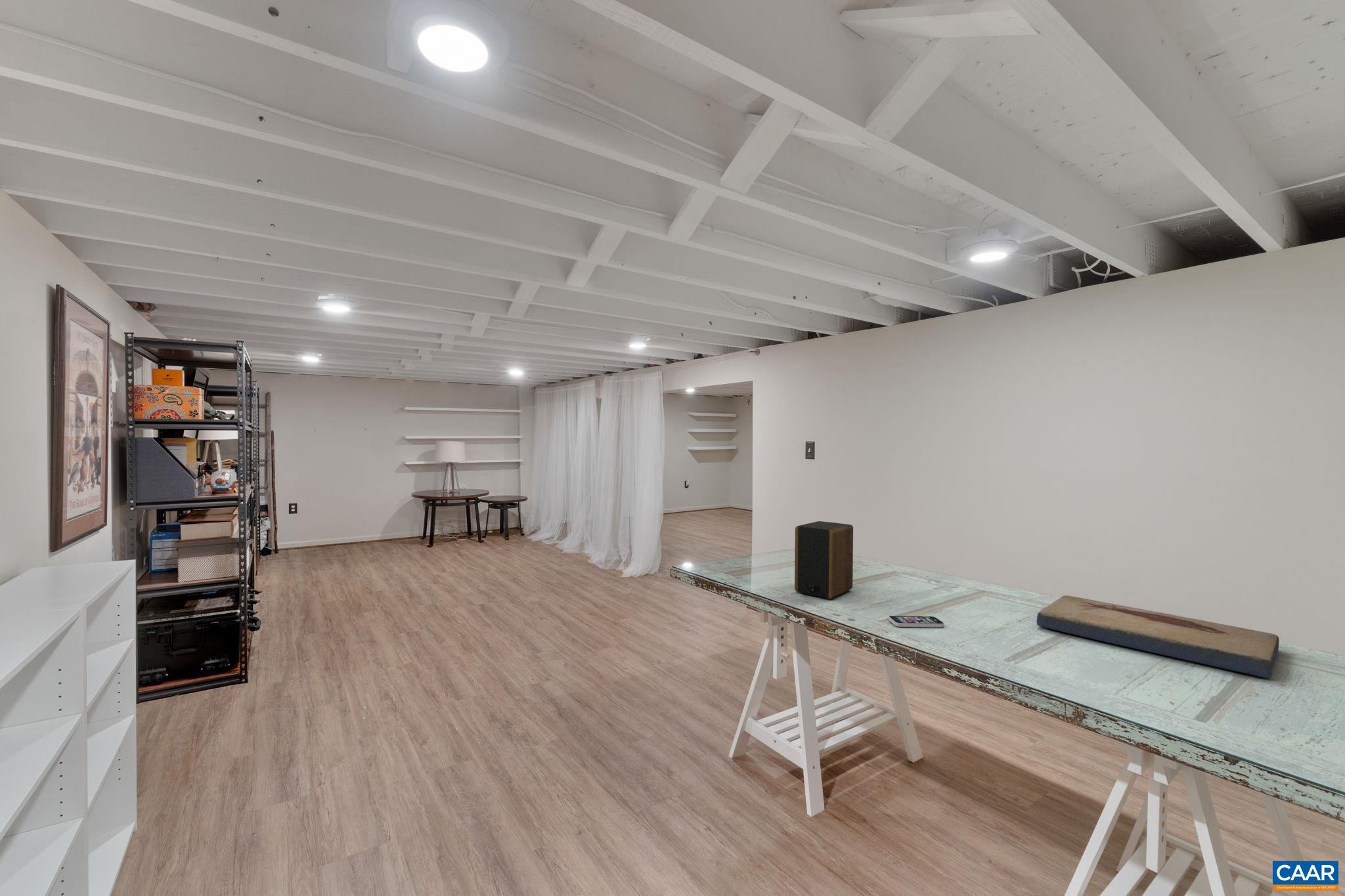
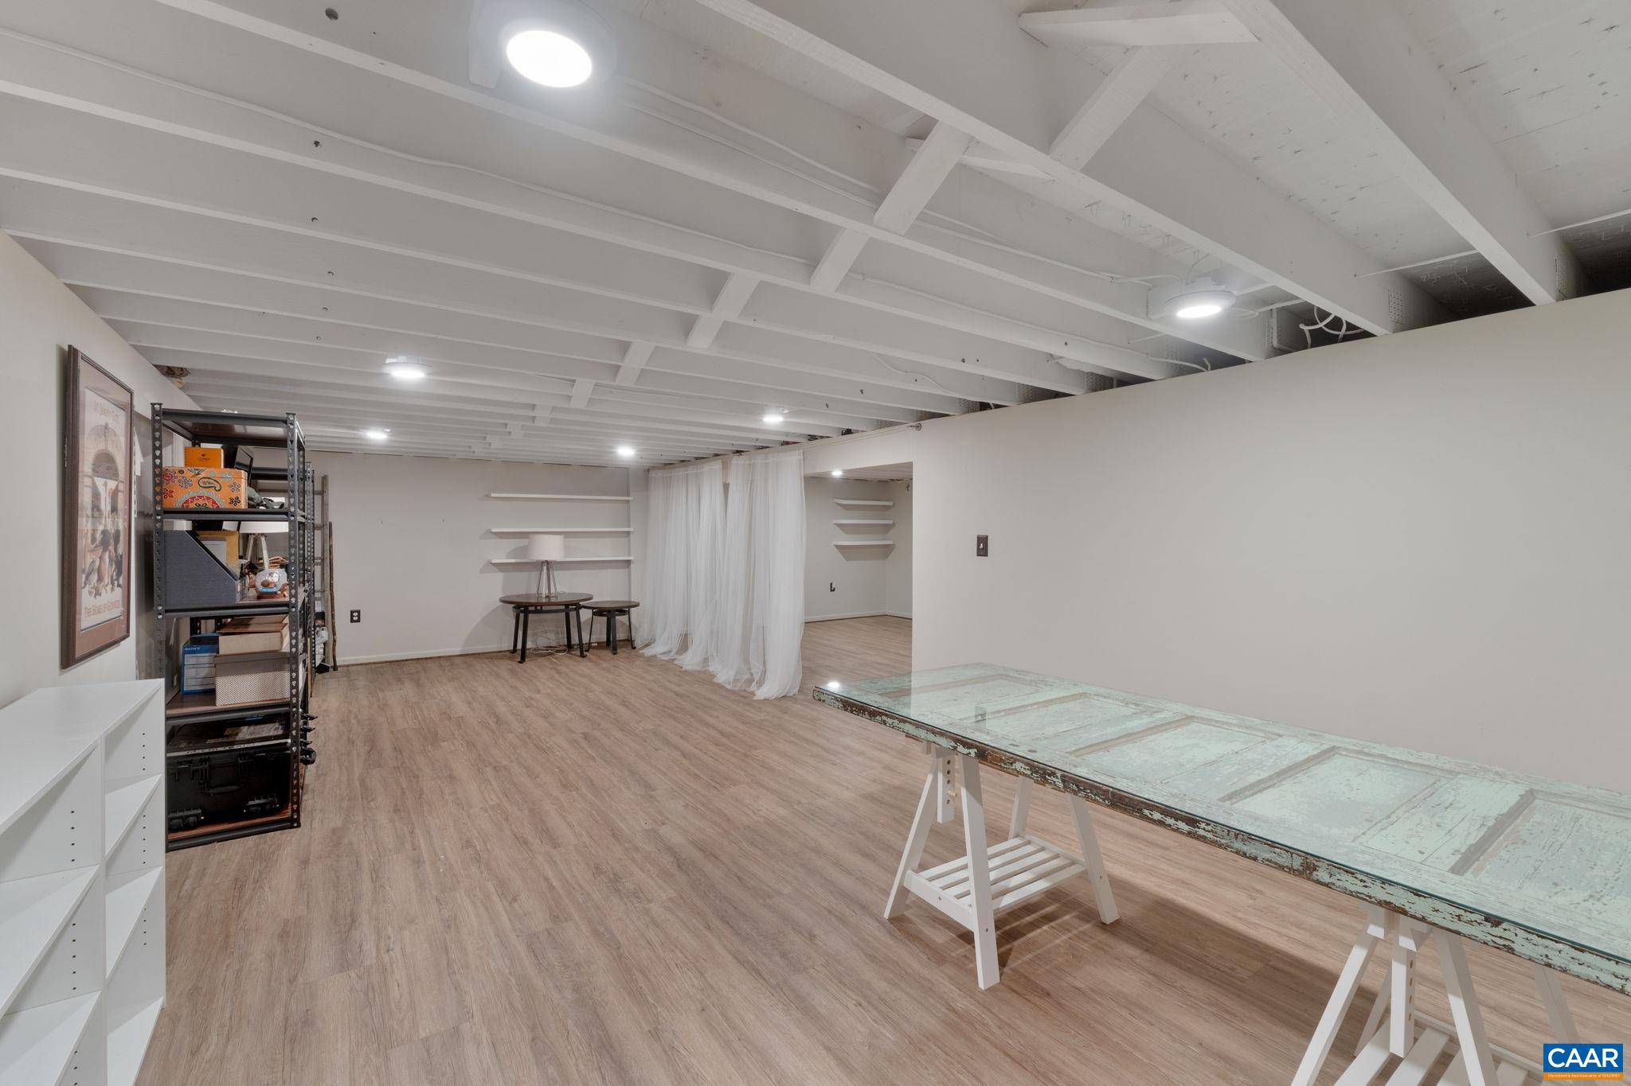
- smartphone [888,615,944,628]
- fish fossil [1036,595,1280,679]
- speaker [794,521,854,599]
